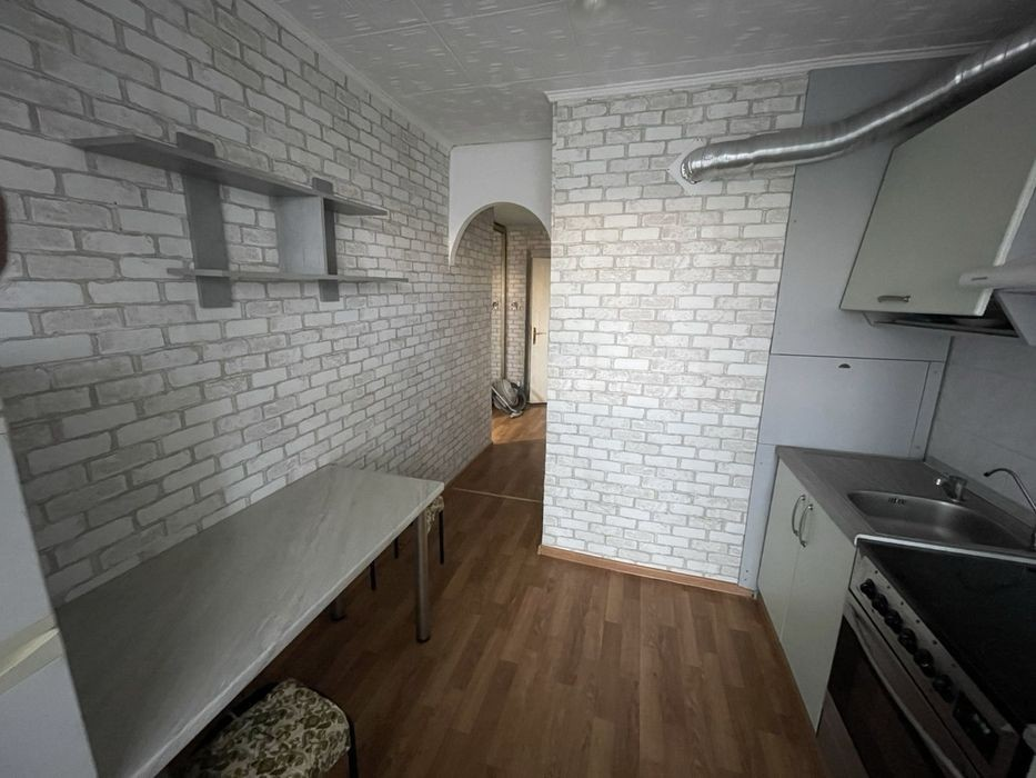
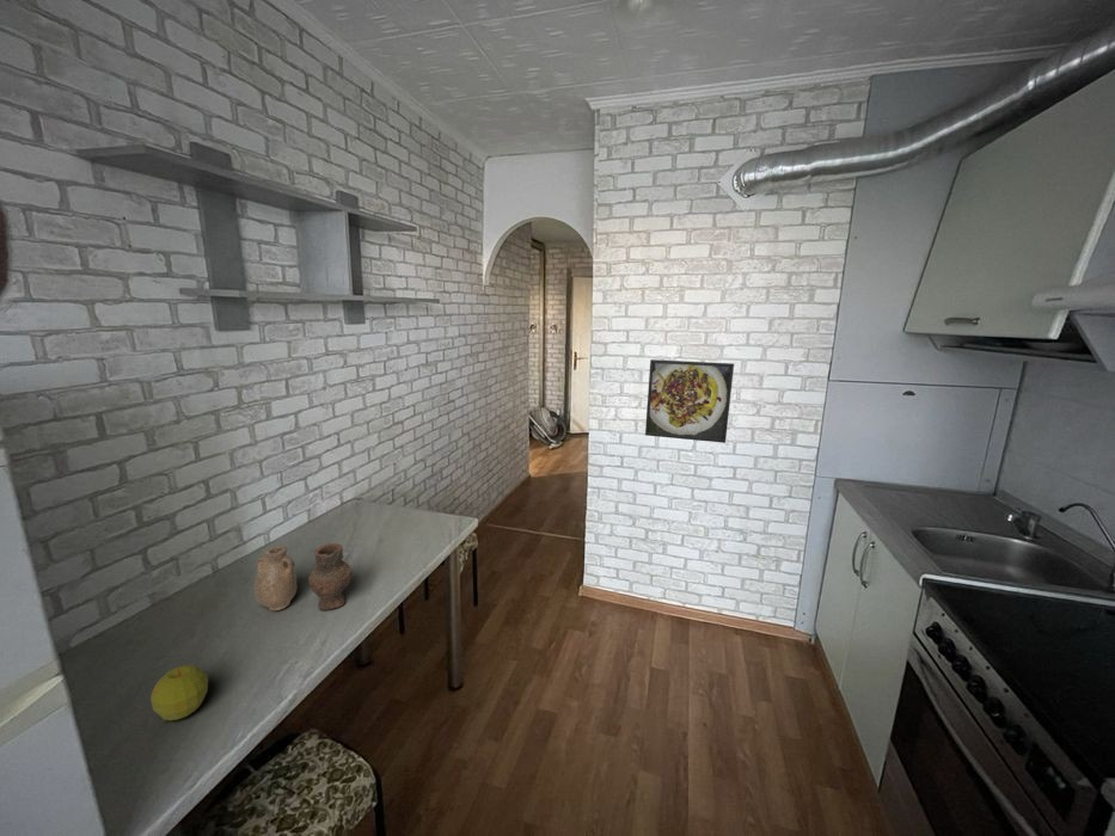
+ apple [149,664,209,721]
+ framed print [644,358,735,444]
+ vase [253,542,353,613]
